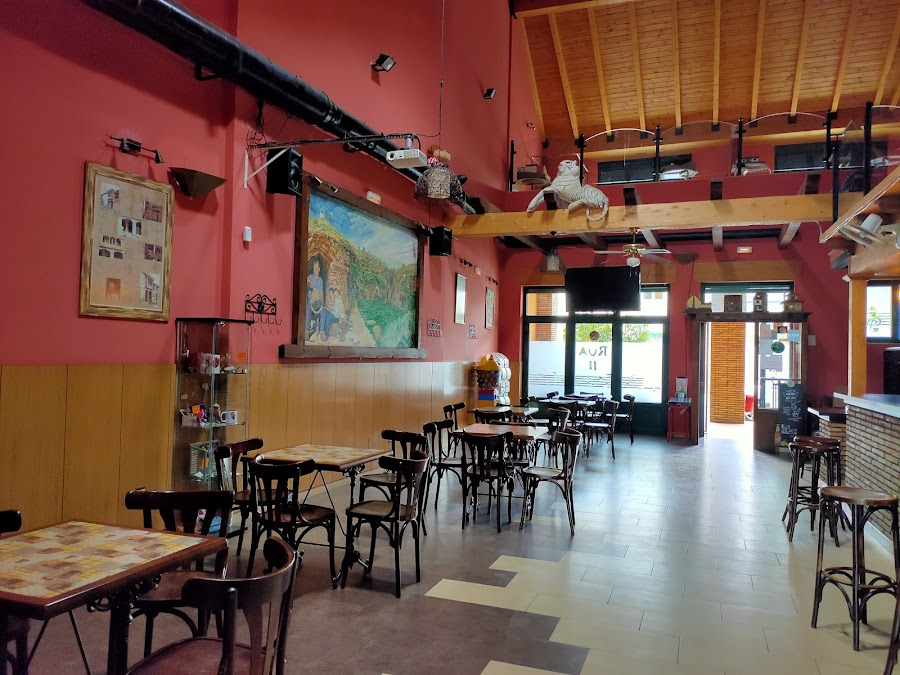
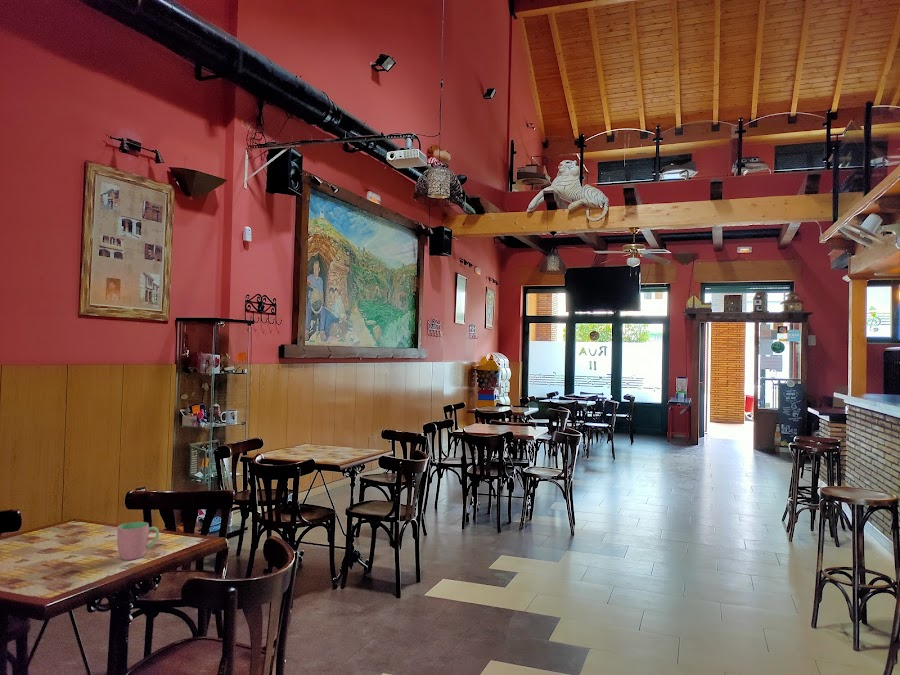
+ cup [116,521,160,561]
